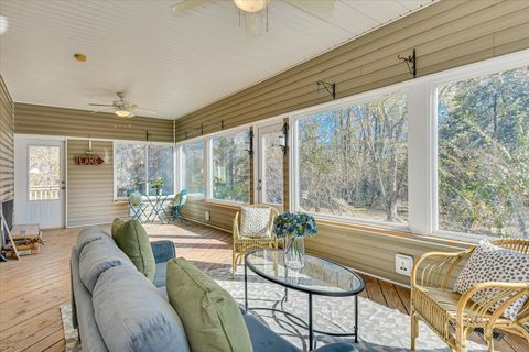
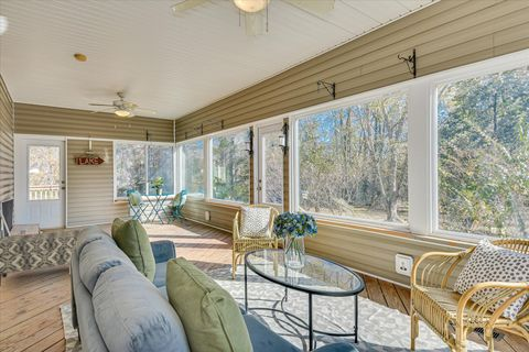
+ bench [0,229,83,286]
